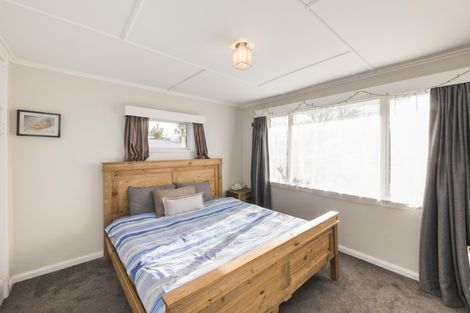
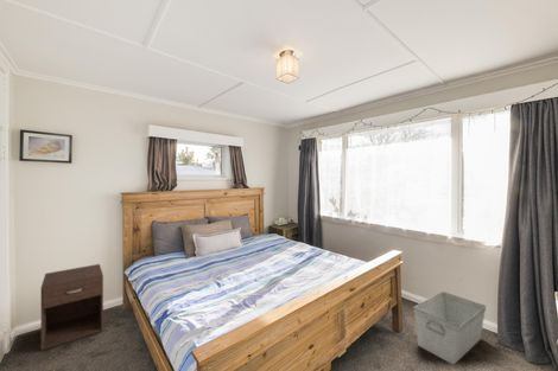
+ nightstand [40,263,104,351]
+ storage bin [412,290,487,365]
